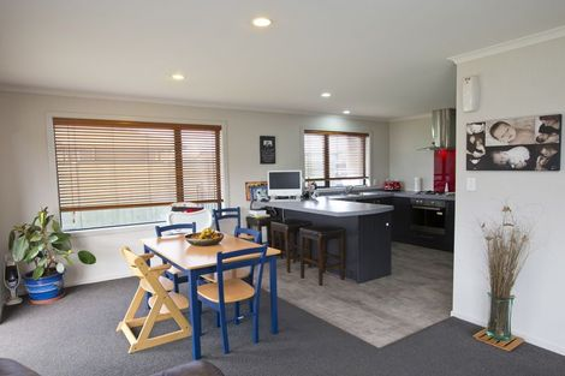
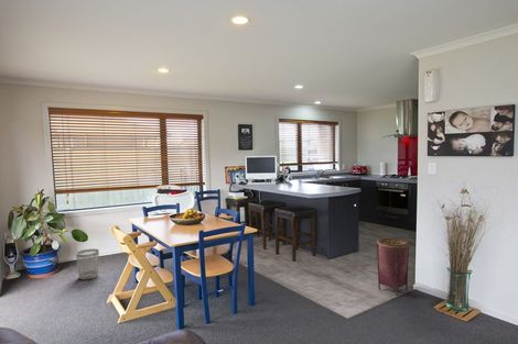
+ woven basket [376,236,410,296]
+ wastebasket [75,247,100,280]
